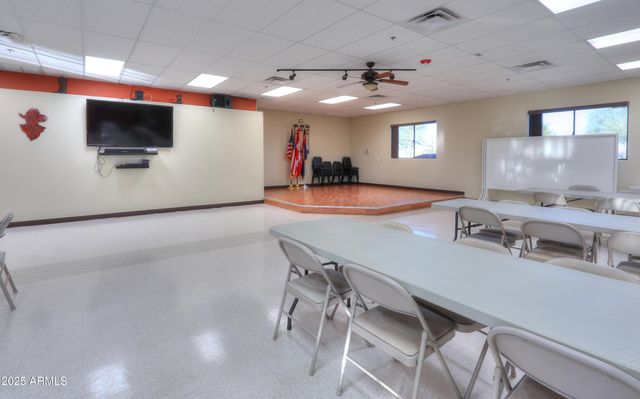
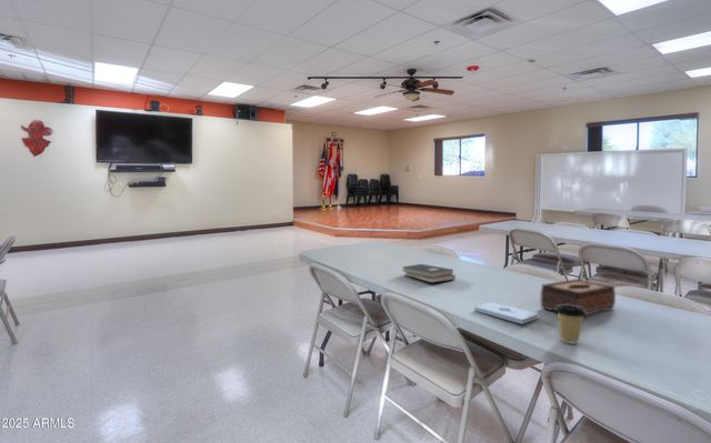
+ hardback book [401,263,457,284]
+ notepad [473,301,539,325]
+ coffee cup [554,305,587,345]
+ tissue box [539,278,617,318]
